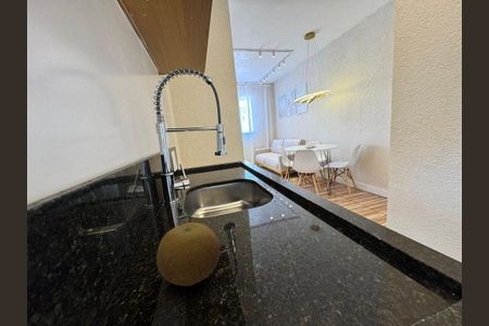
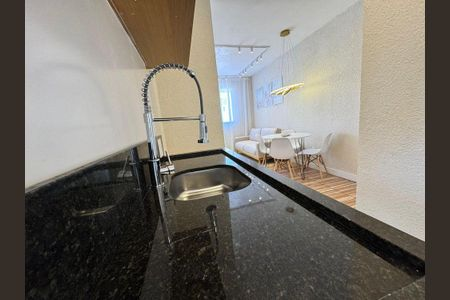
- fruit [155,222,221,287]
